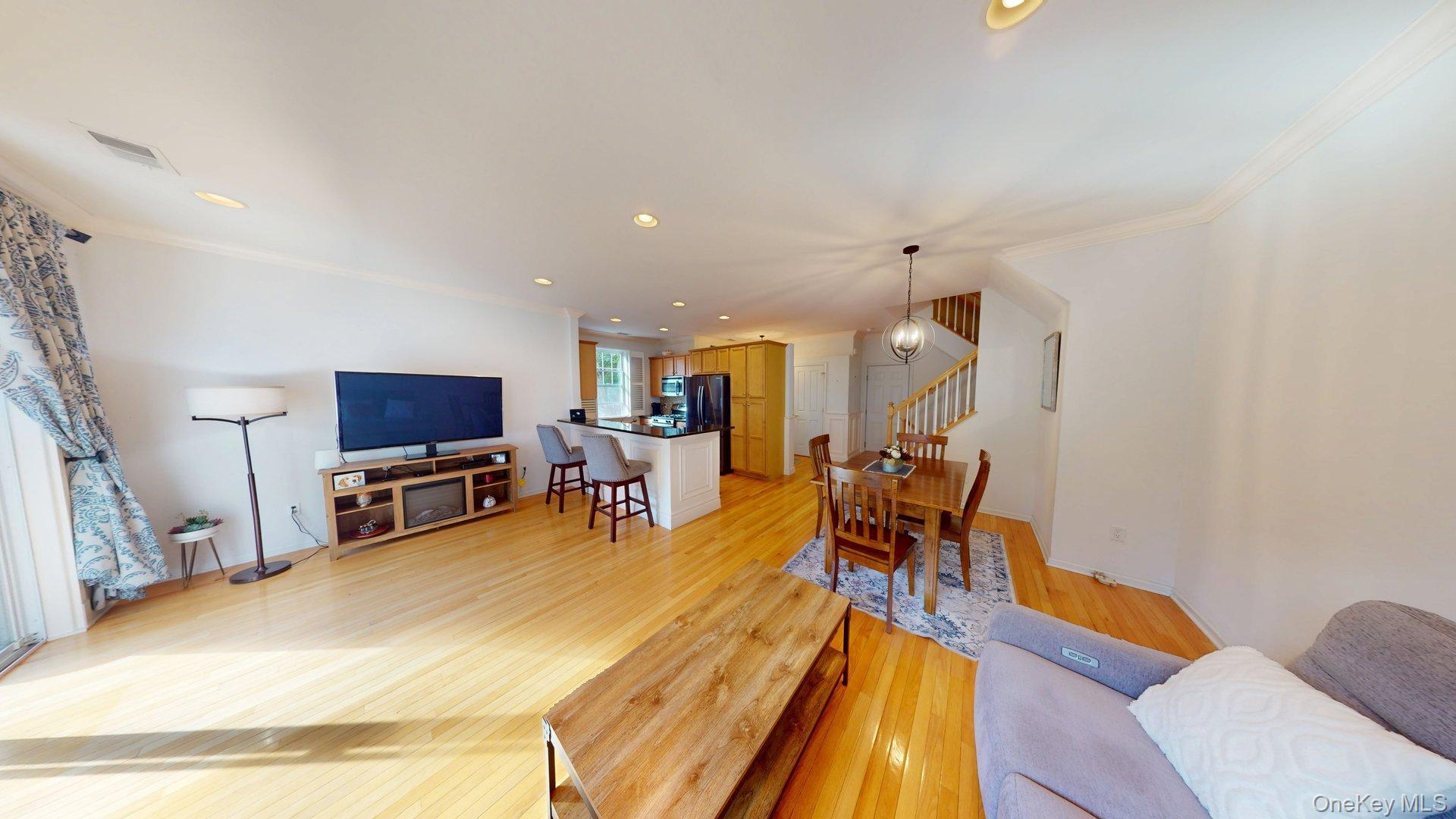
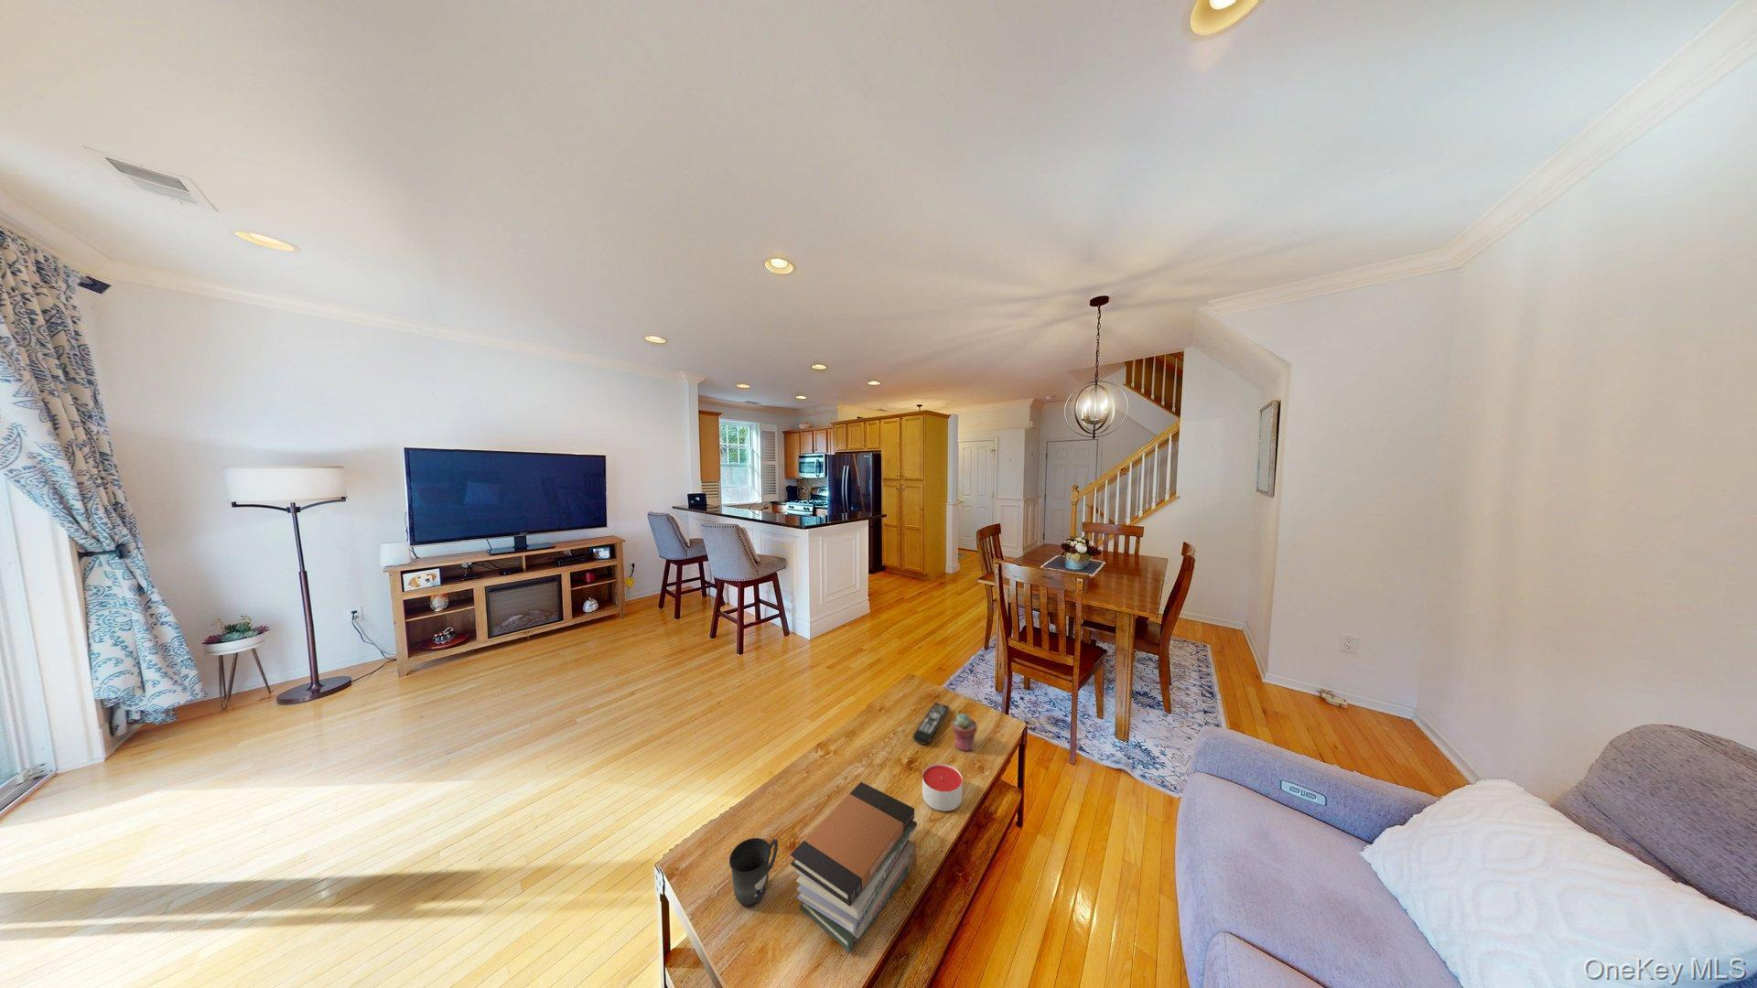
+ mug [729,837,778,907]
+ potted succulent [951,713,979,752]
+ book stack [789,782,918,953]
+ remote control [911,702,950,746]
+ candle [922,762,963,812]
